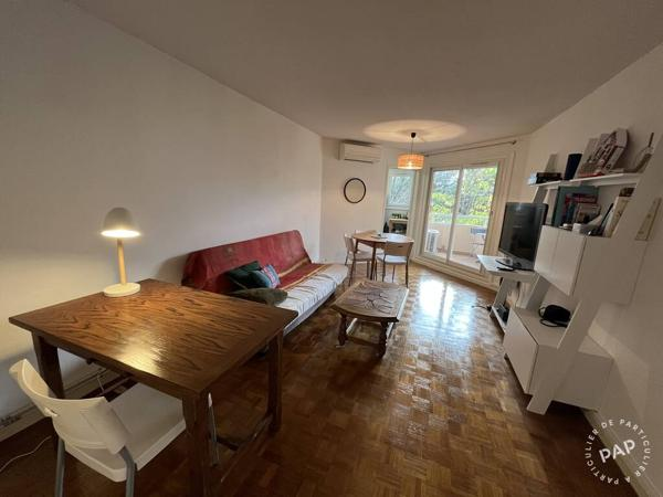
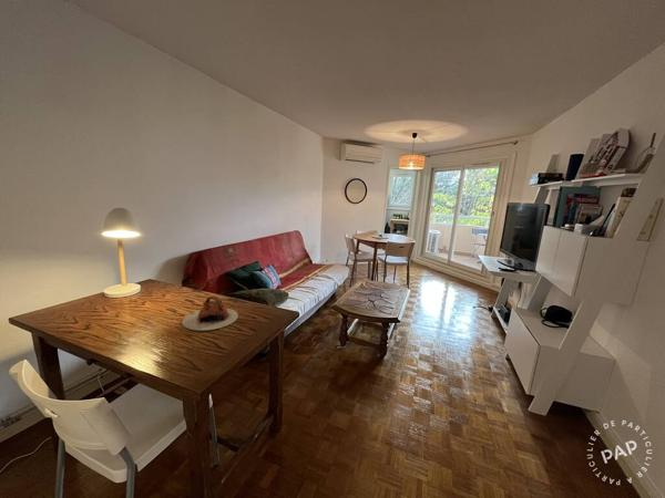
+ teapot [181,294,239,332]
